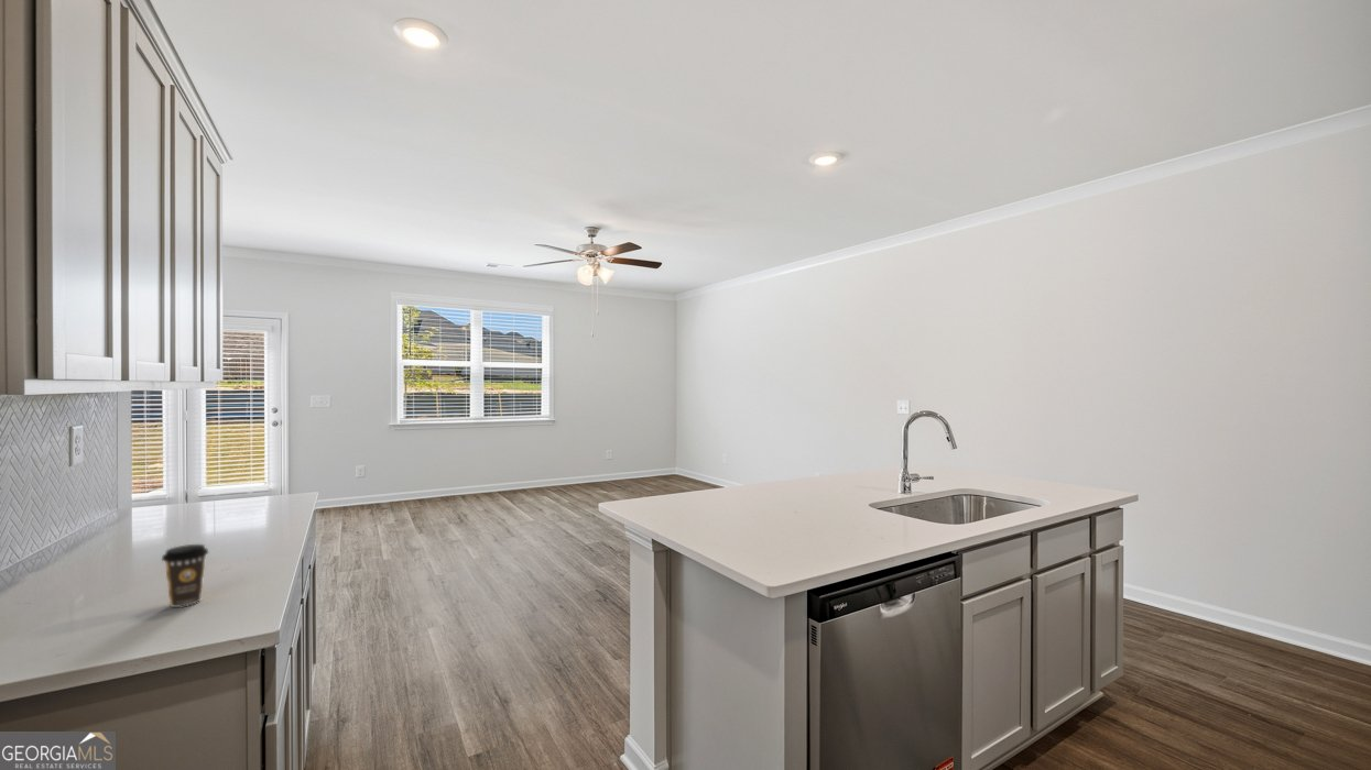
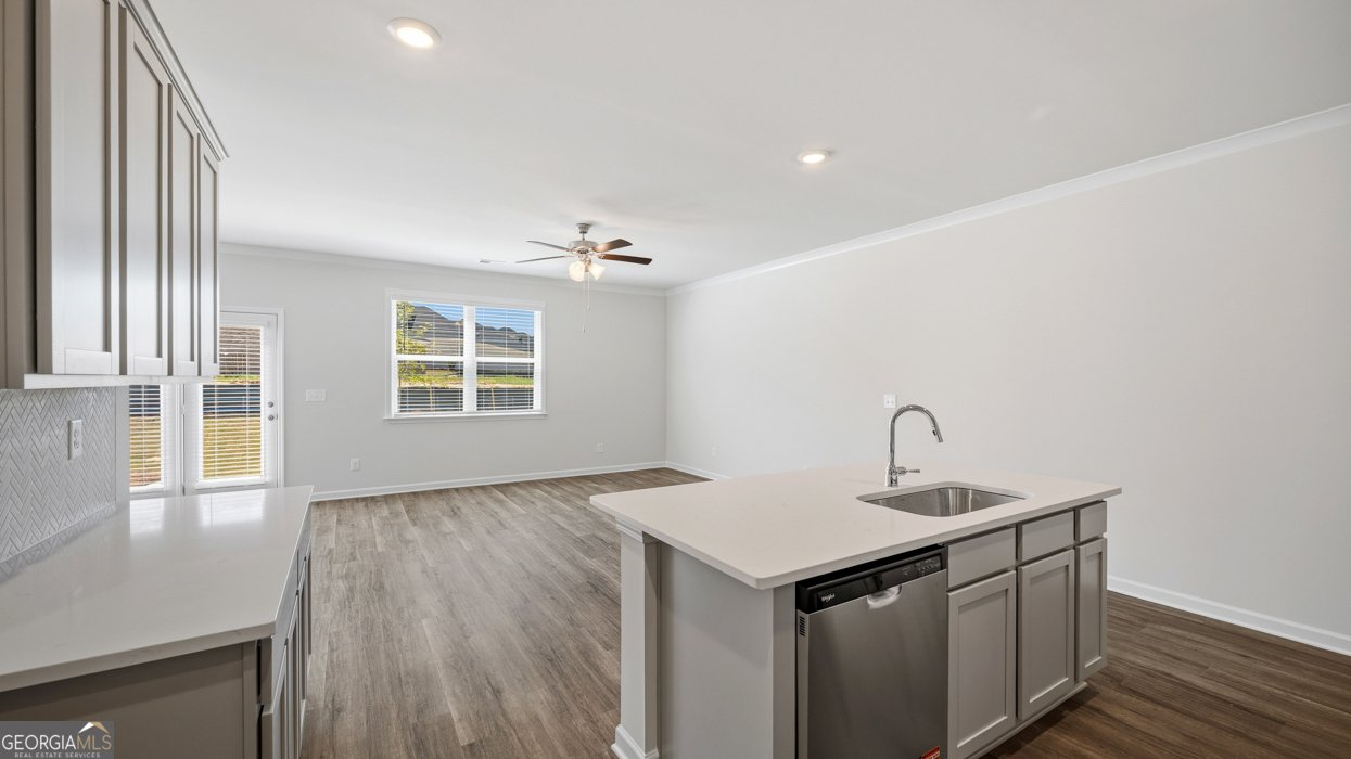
- coffee cup [161,543,209,608]
